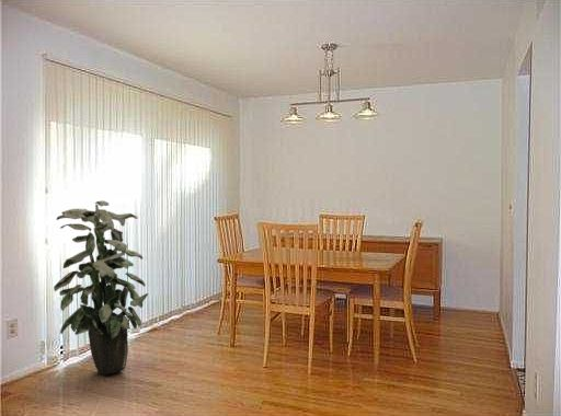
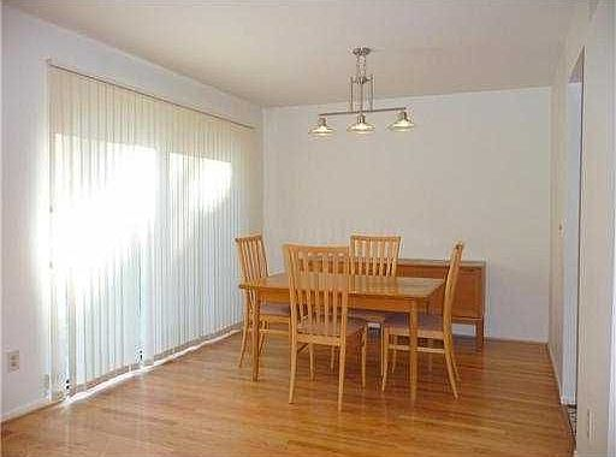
- indoor plant [53,199,149,375]
